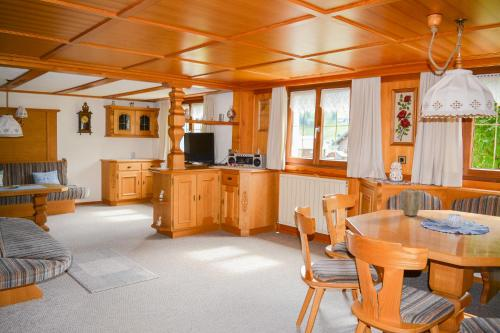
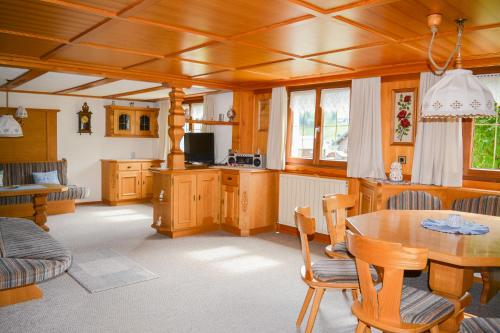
- plant pot [401,188,422,217]
